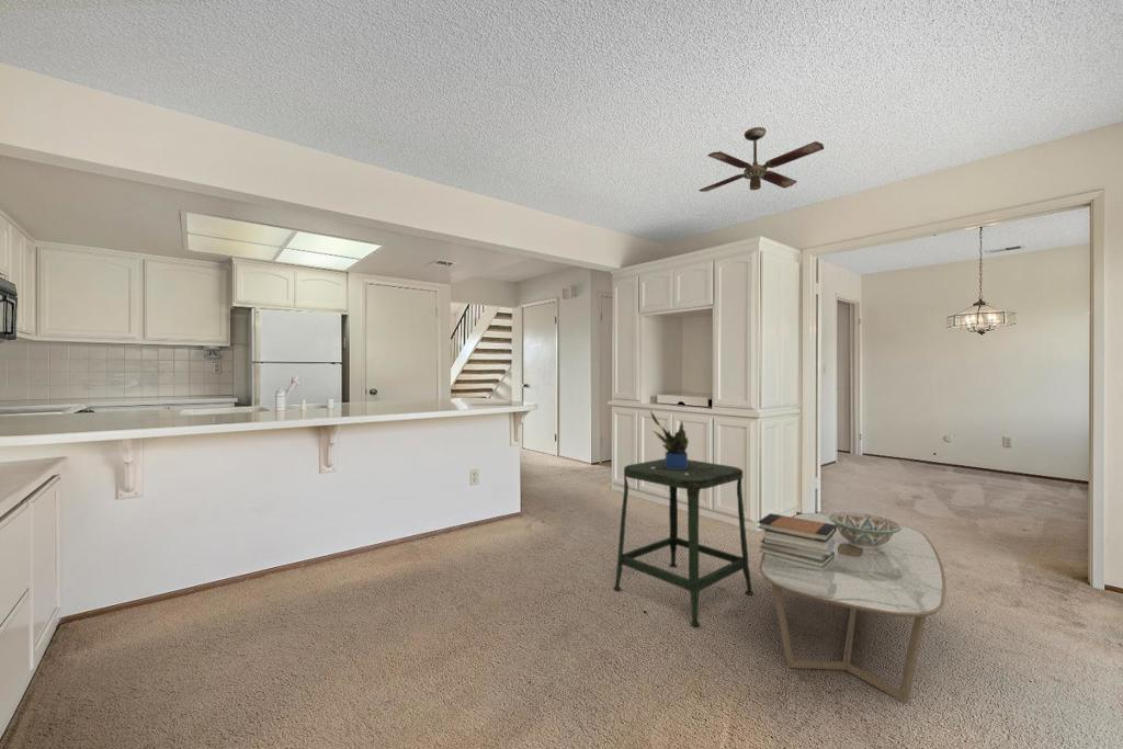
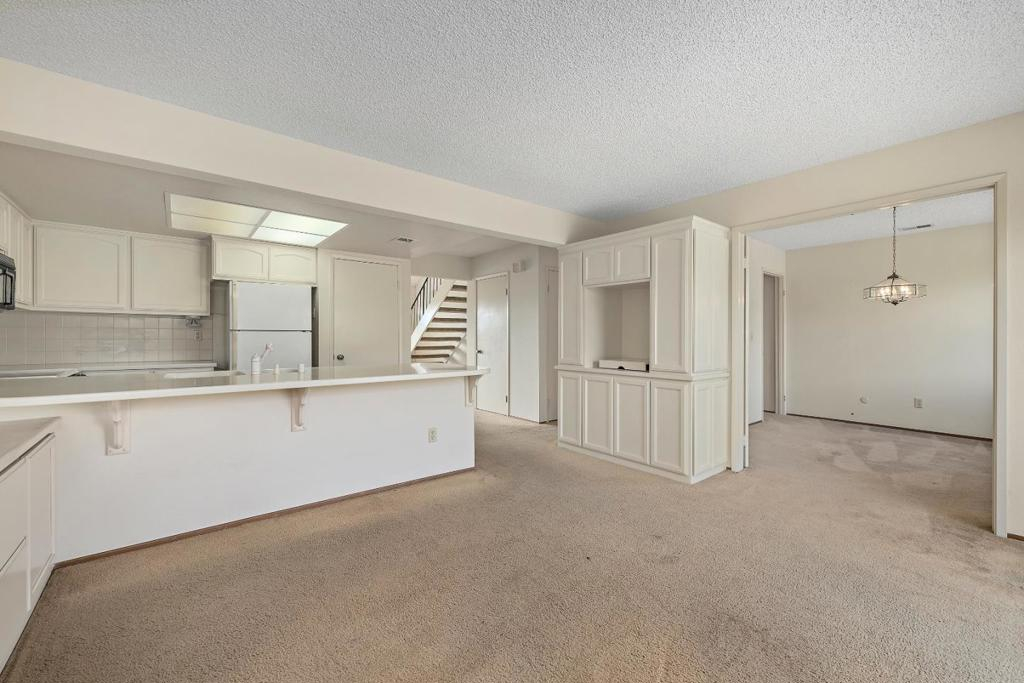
- potted plant [649,410,690,469]
- decorative bowl [829,511,901,549]
- ceiling fan [699,126,825,193]
- coffee table [758,512,946,704]
- stool [612,457,755,627]
- book stack [757,512,837,568]
